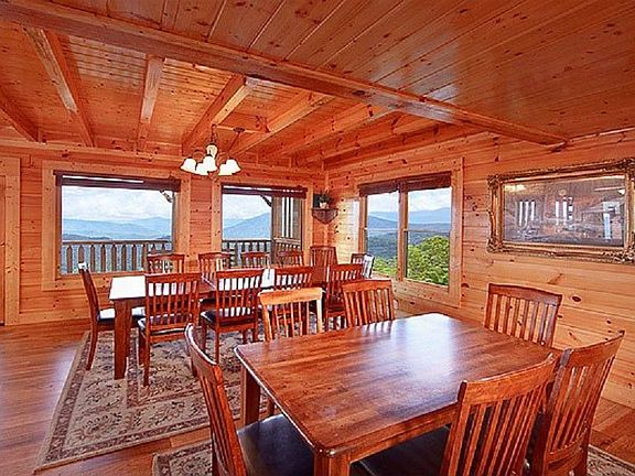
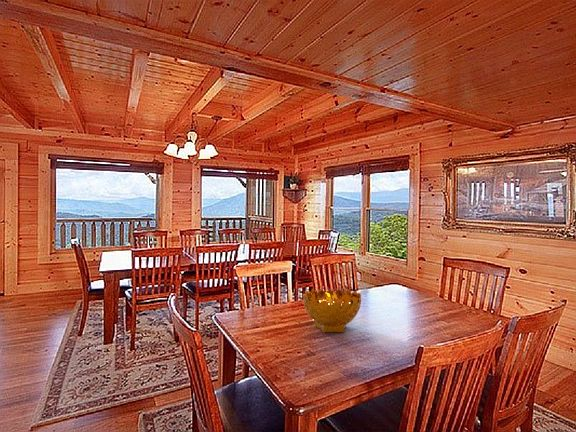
+ decorative bowl [302,286,362,333]
